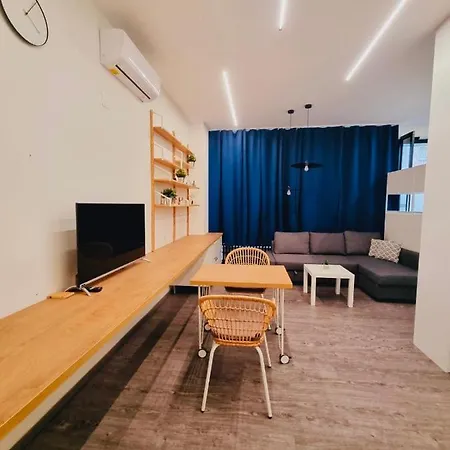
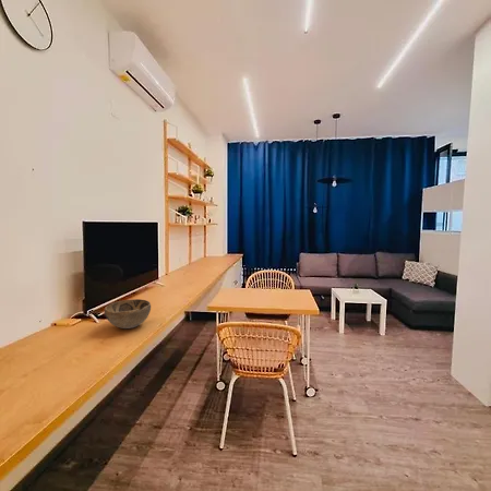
+ decorative bowl [104,298,152,330]
